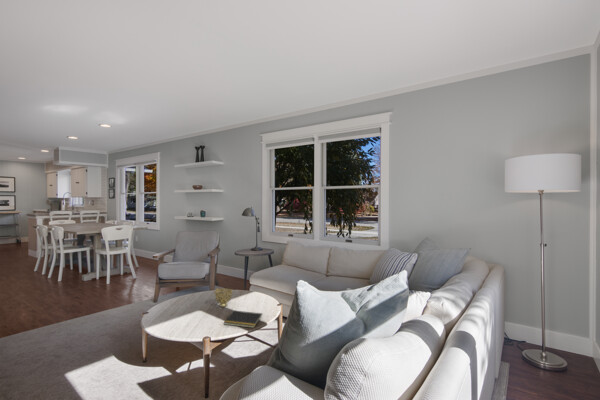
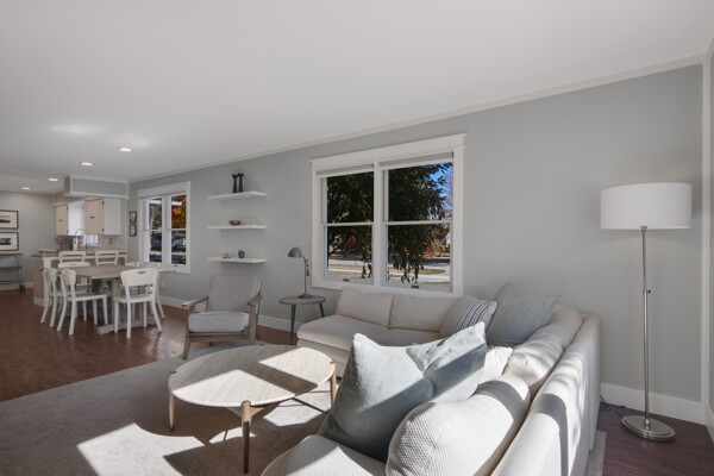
- notepad [223,310,263,329]
- decorative bowl [213,286,234,308]
